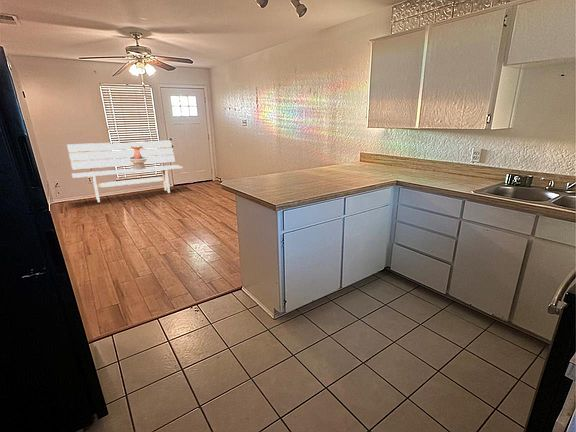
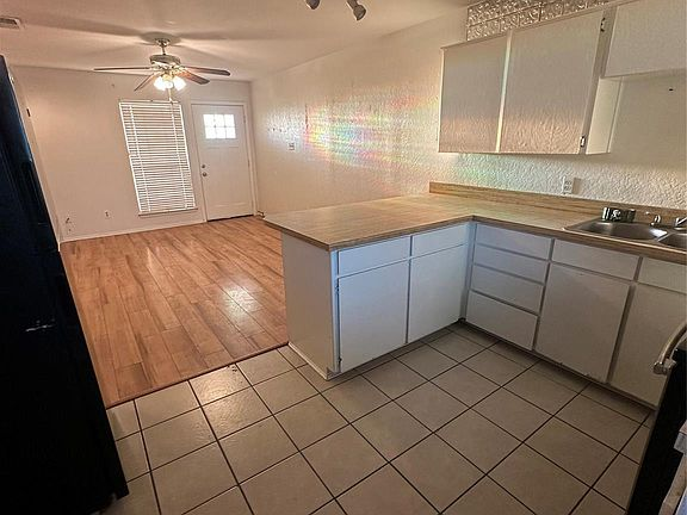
- decorative urn [126,144,149,170]
- bench [66,140,183,203]
